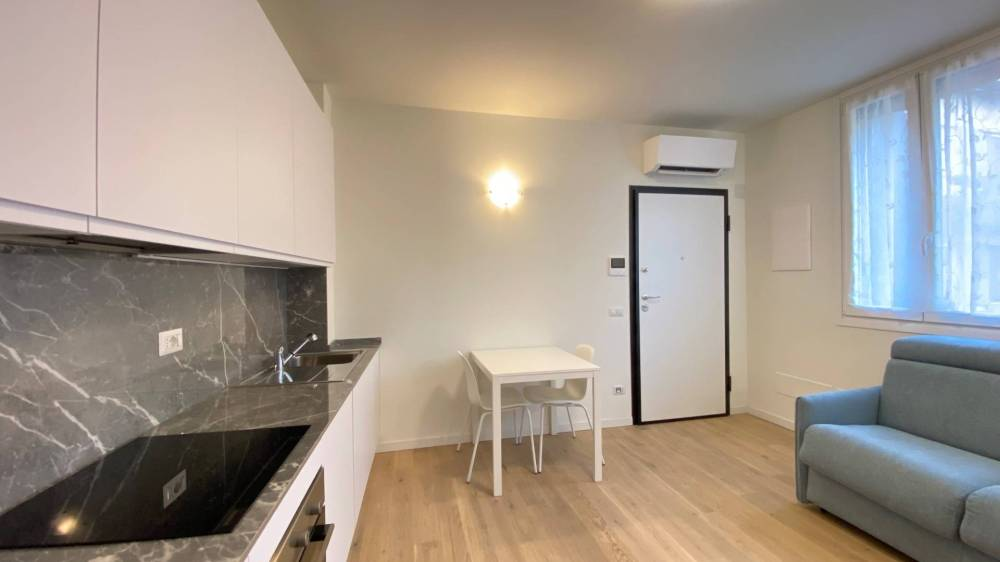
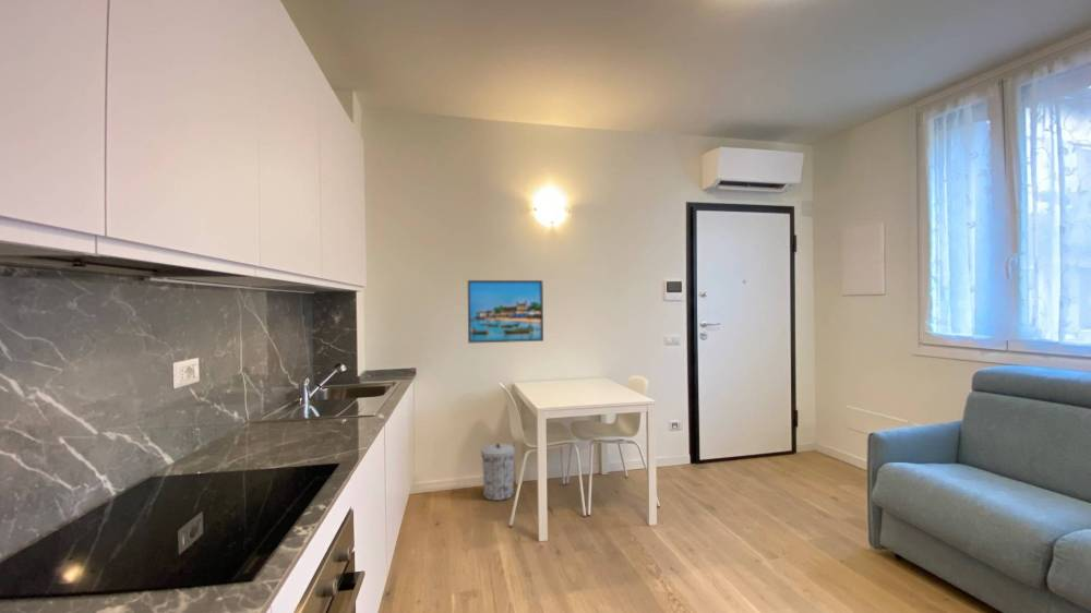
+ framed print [467,279,544,344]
+ trash can [480,443,516,502]
